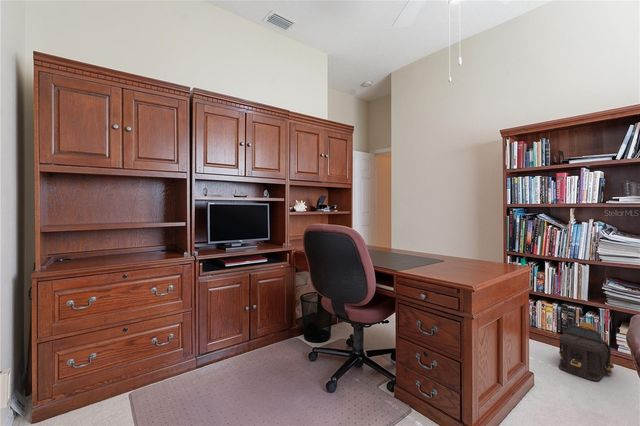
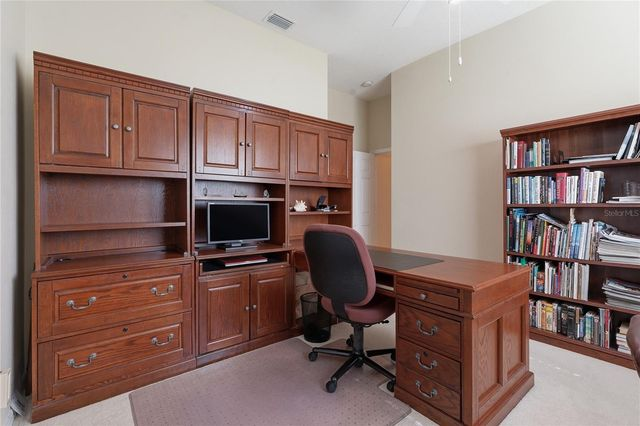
- backpack [558,321,615,382]
